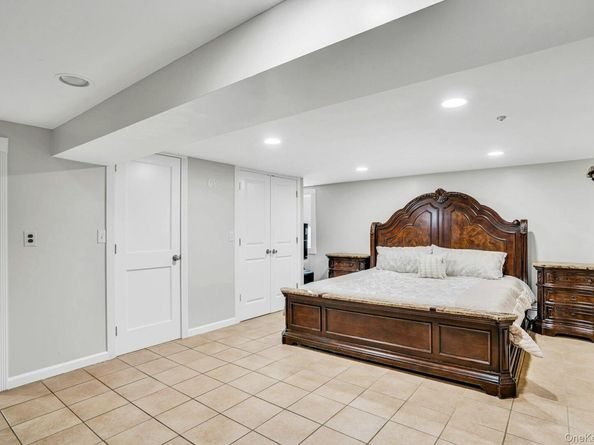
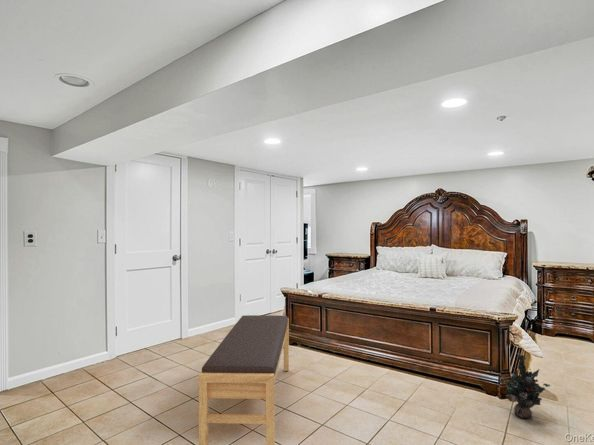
+ decorative plant [498,352,551,420]
+ bench [198,314,290,445]
